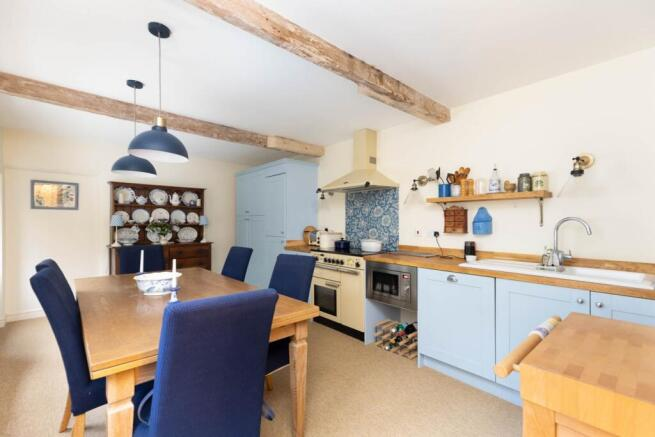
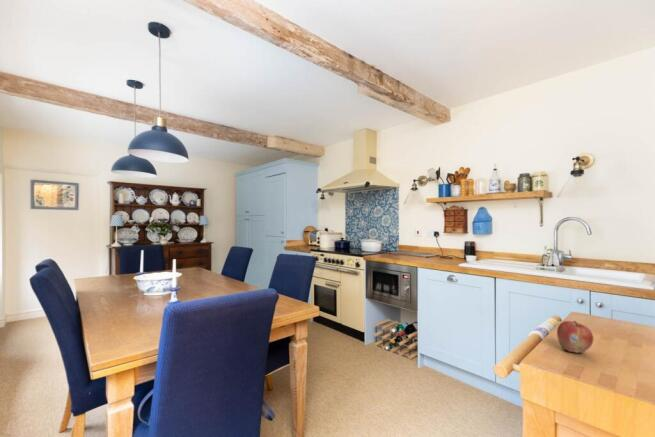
+ fruit [556,320,594,354]
